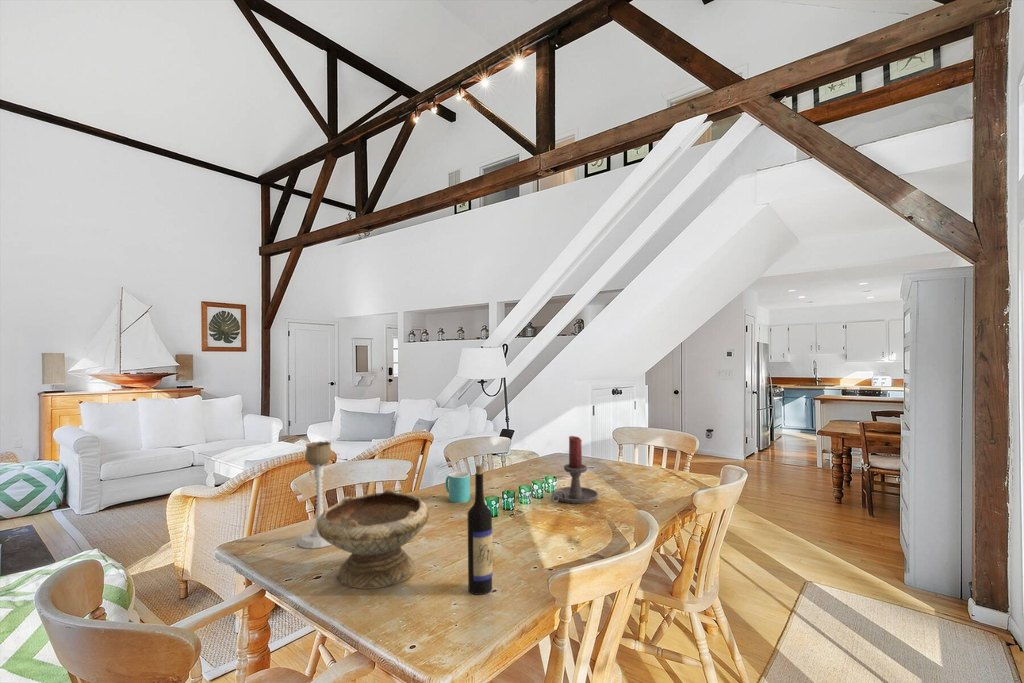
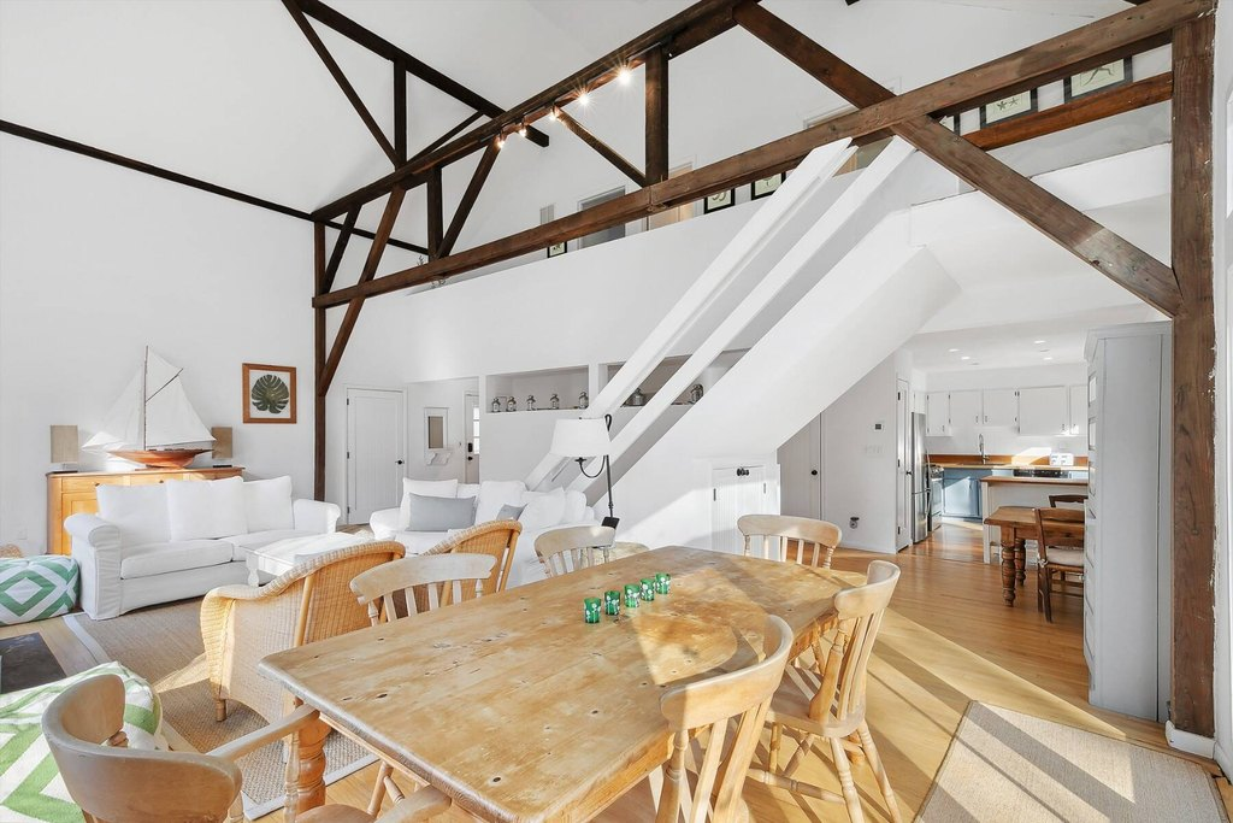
- bowl [317,488,430,590]
- candle holder [550,435,599,505]
- wine bottle [467,465,493,596]
- candle holder [297,440,333,550]
- mug [445,471,471,504]
